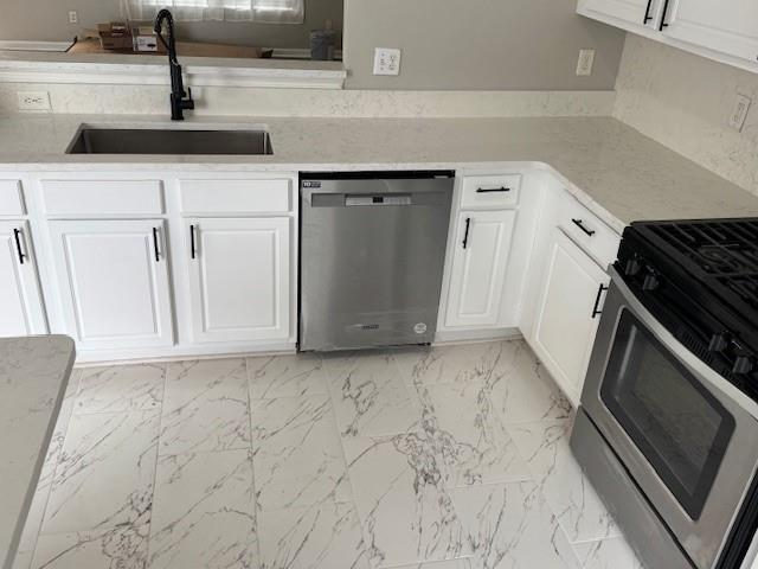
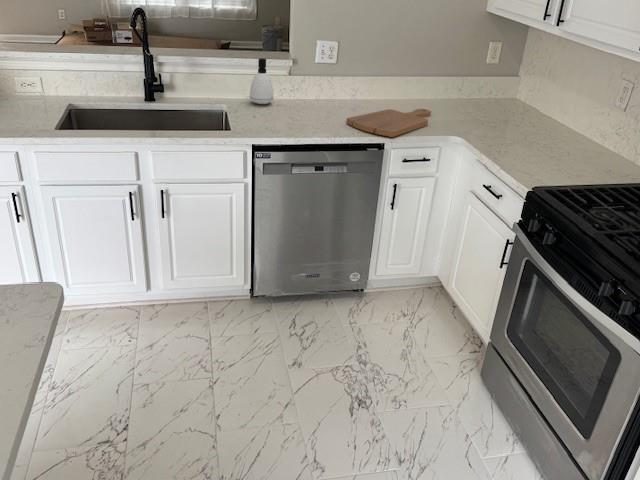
+ cutting board [345,108,432,138]
+ soap dispenser [249,57,274,105]
